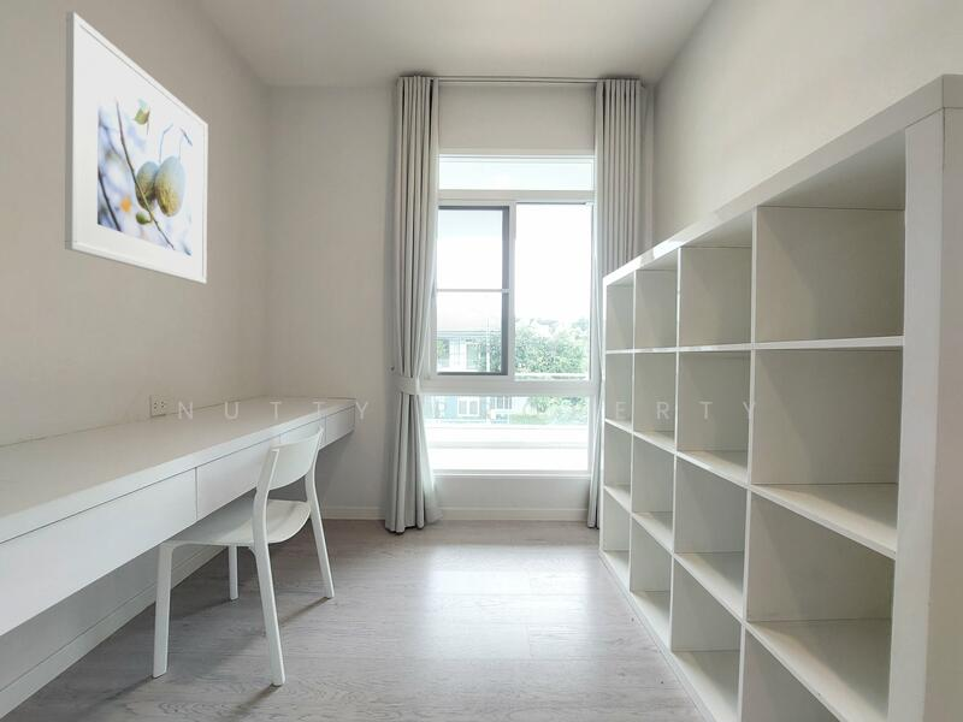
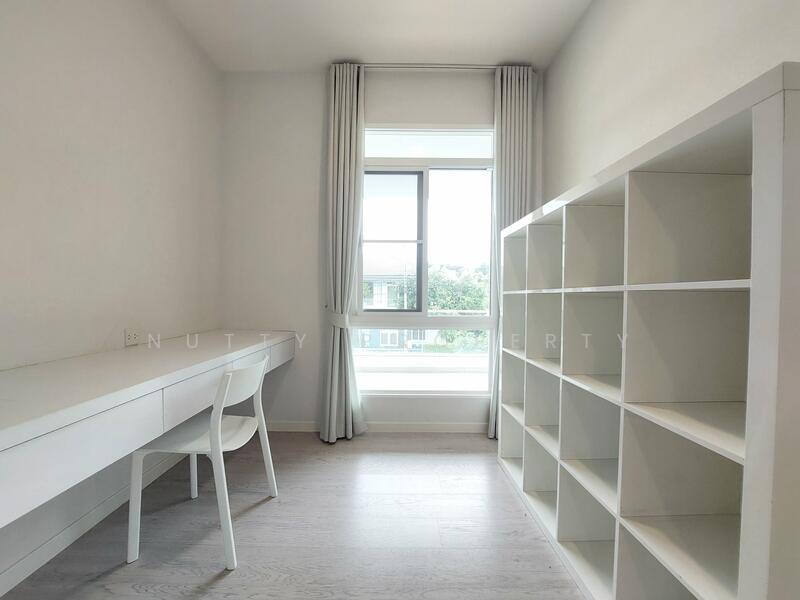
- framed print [64,11,209,285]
